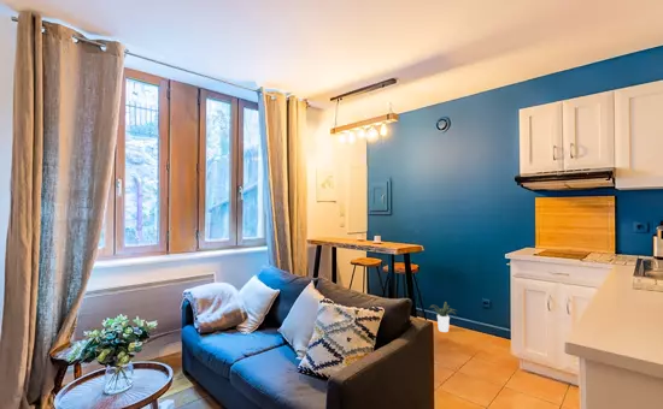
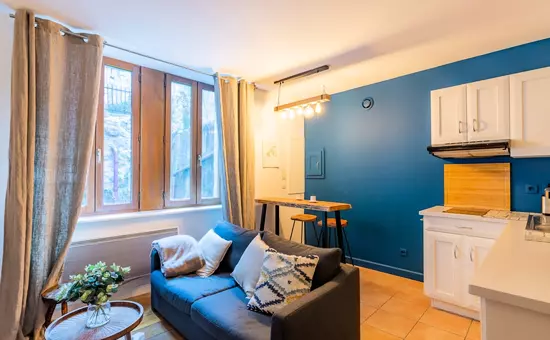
- potted plant [428,301,458,333]
